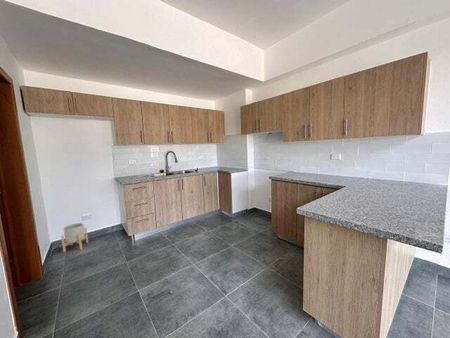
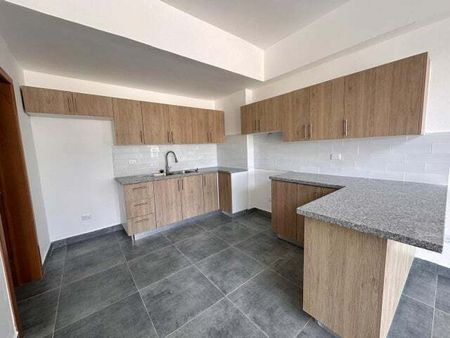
- planter [60,222,89,253]
